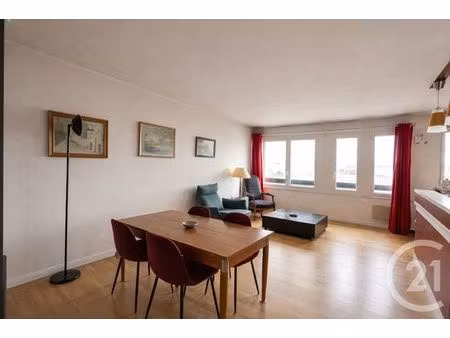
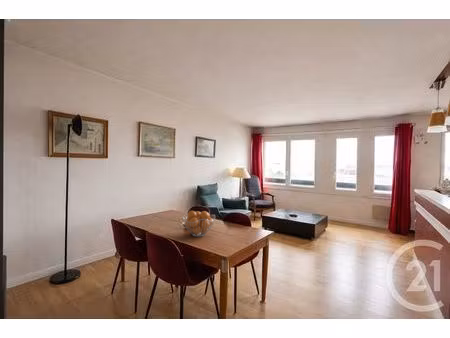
+ fruit basket [181,210,216,238]
